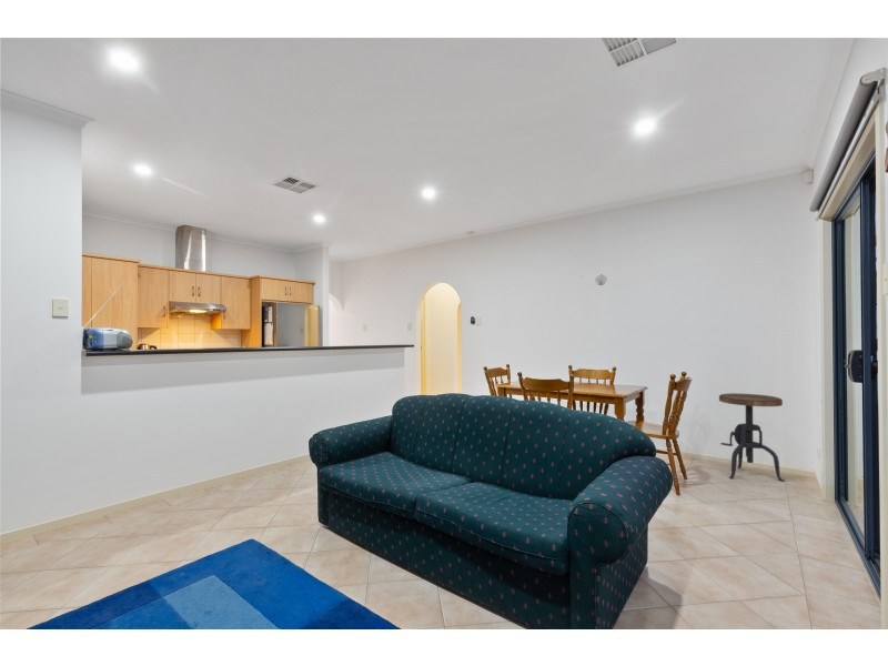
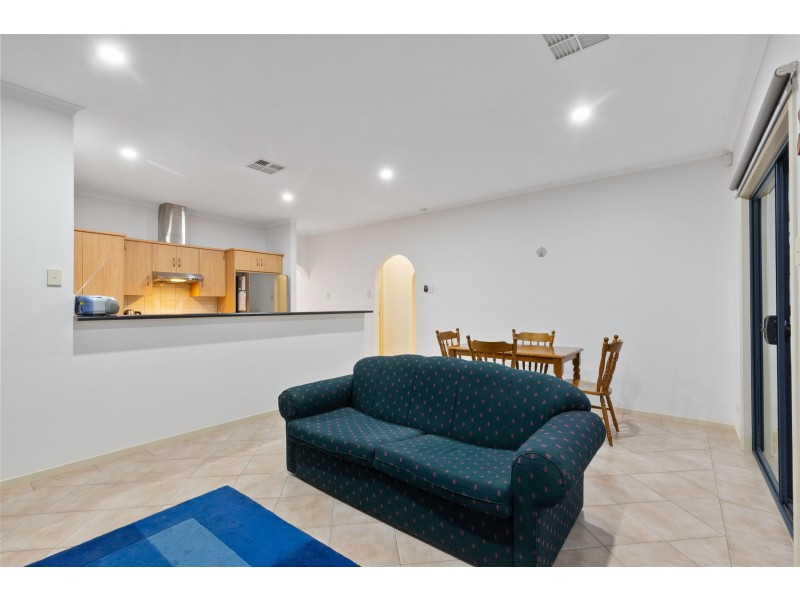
- side table [718,392,786,483]
